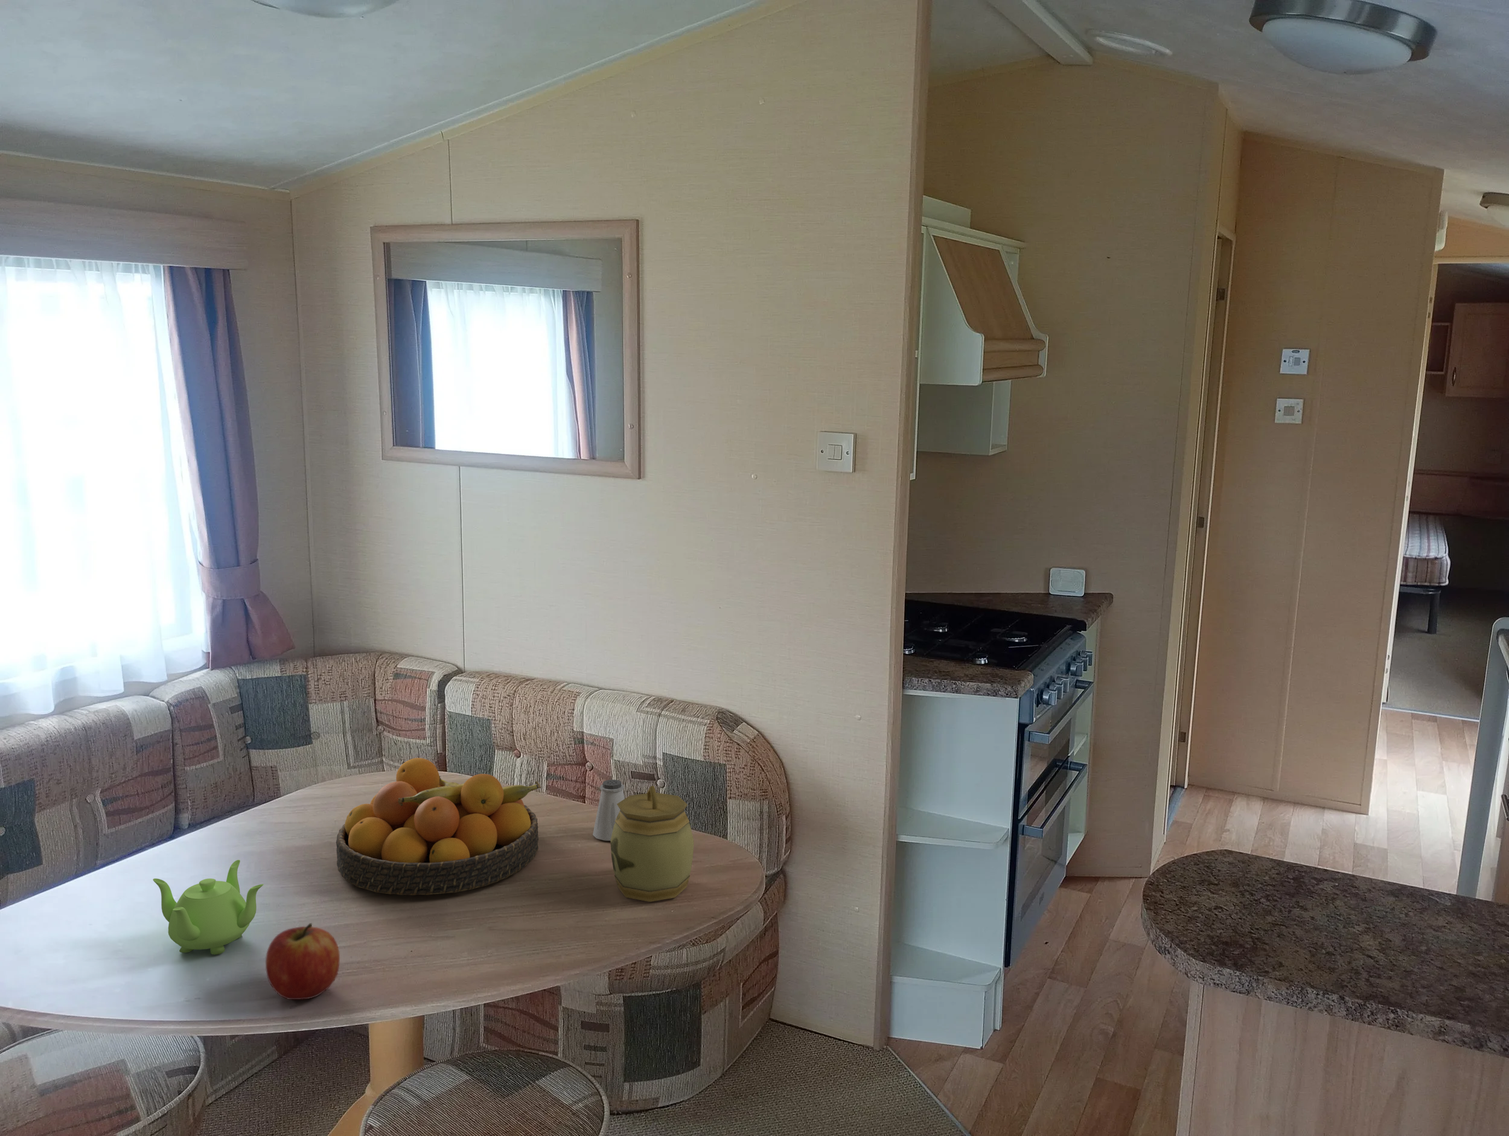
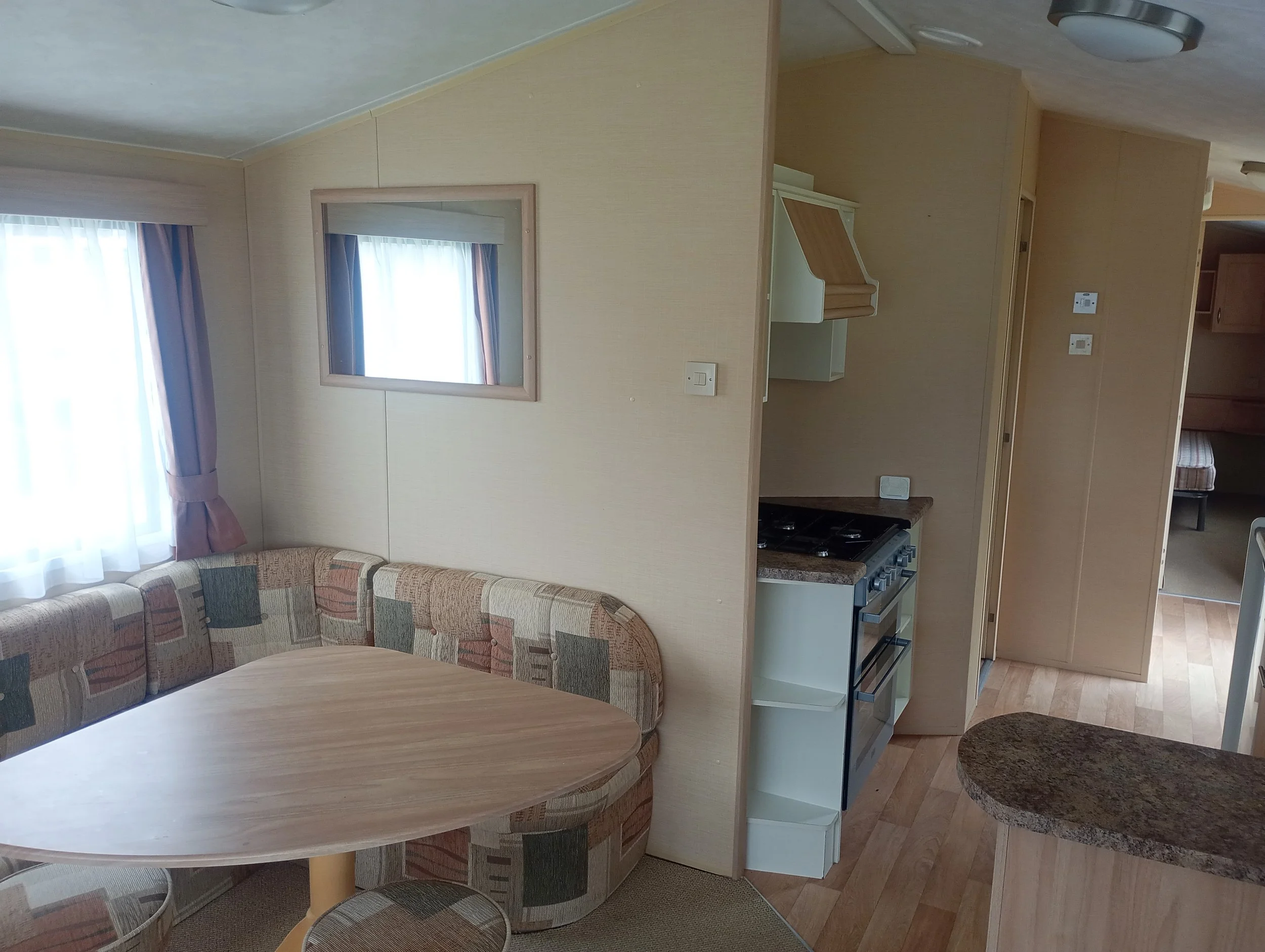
- jar [610,785,694,902]
- teapot [153,859,265,955]
- saltshaker [592,779,625,841]
- apple [265,922,340,1000]
- fruit bowl [335,758,542,896]
